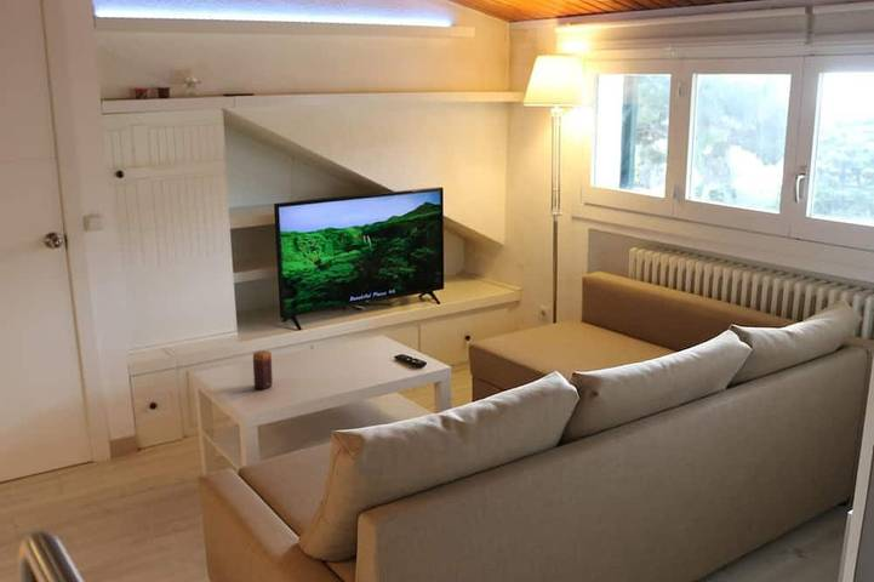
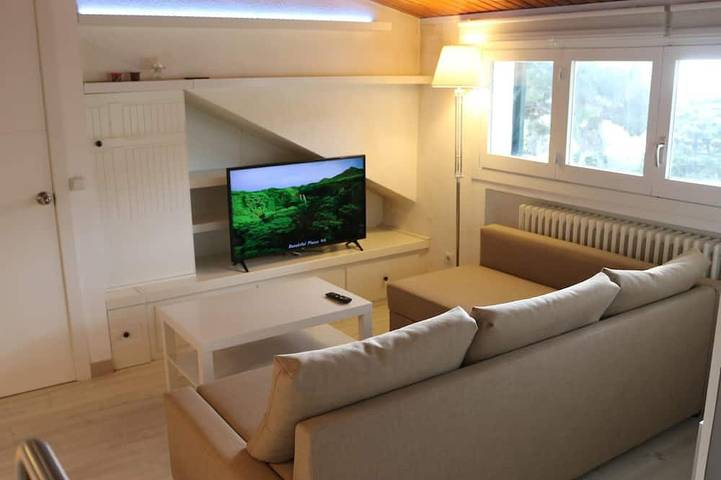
- candle [252,349,274,390]
